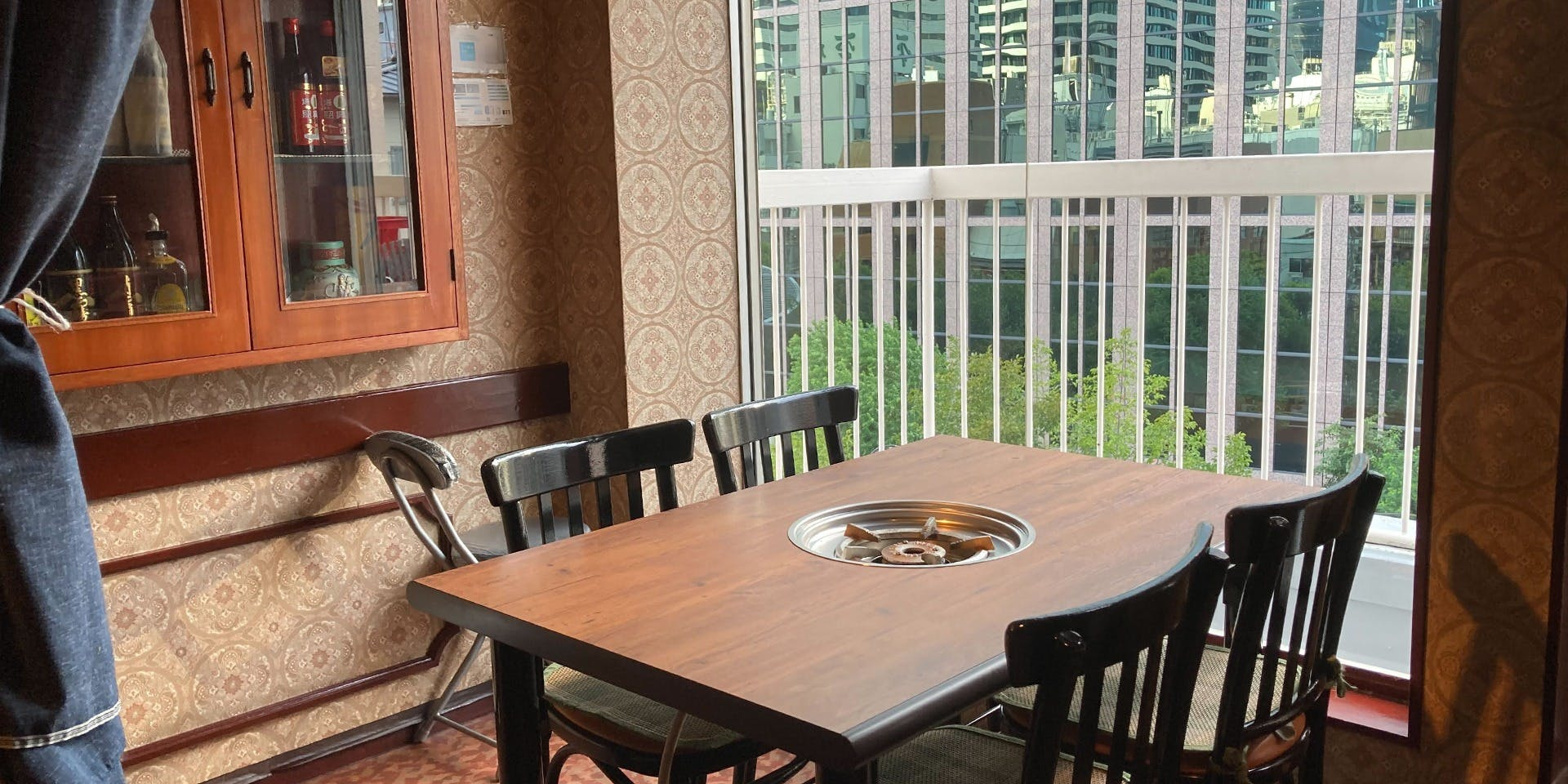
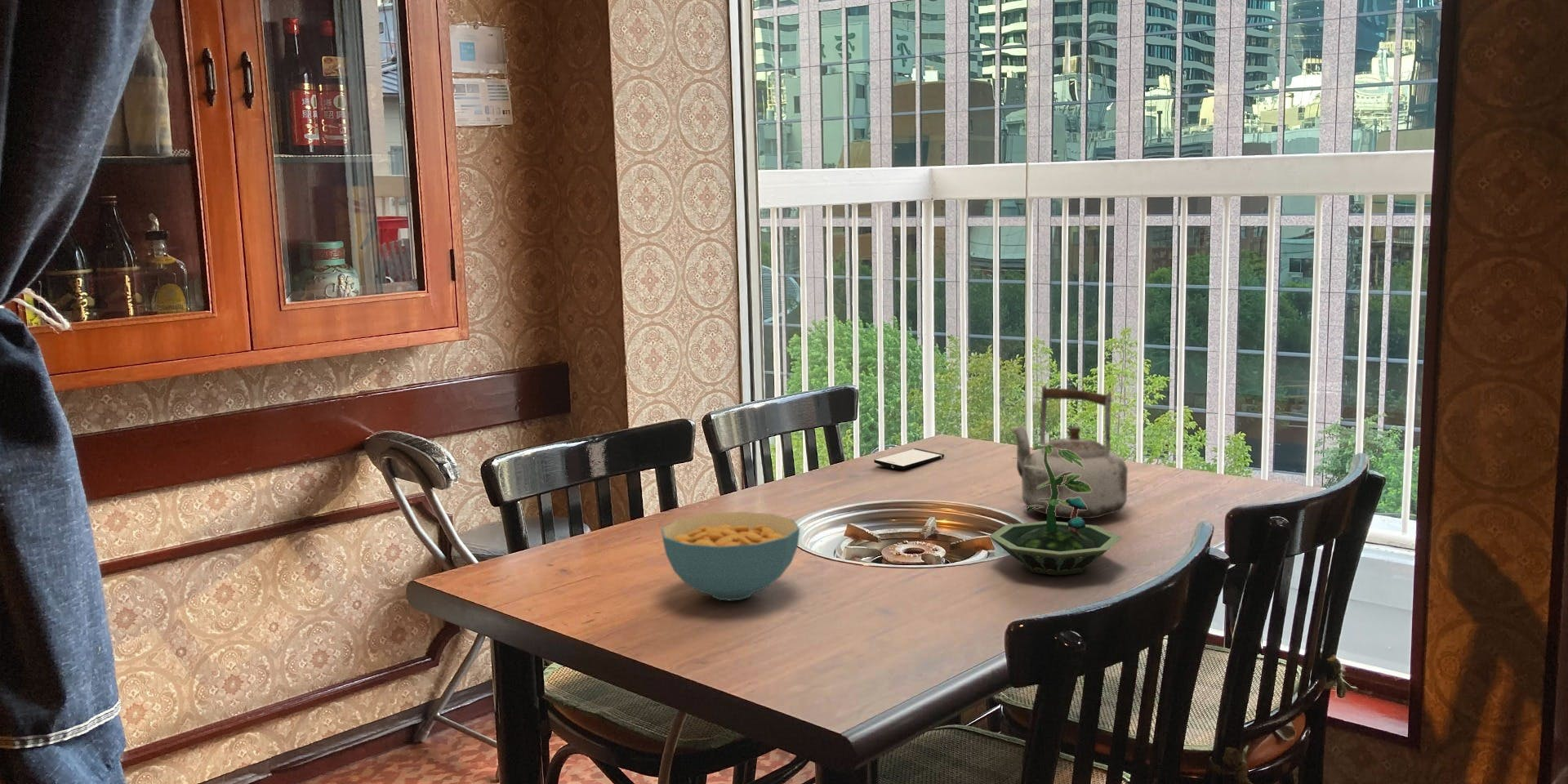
+ kettle [1009,385,1129,519]
+ cereal bowl [660,511,800,602]
+ terrarium [988,444,1123,577]
+ smartphone [873,448,945,470]
